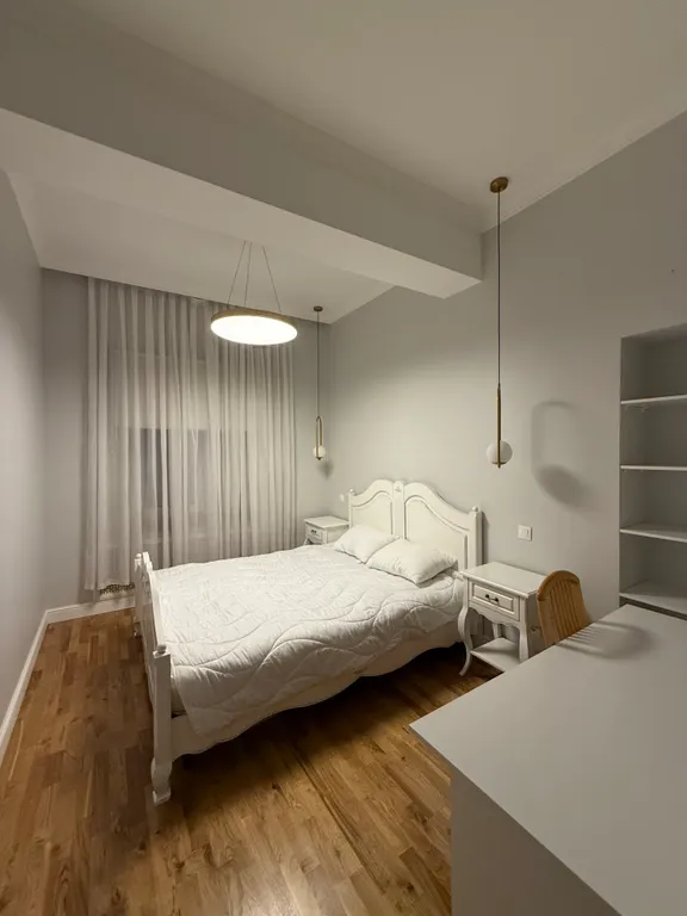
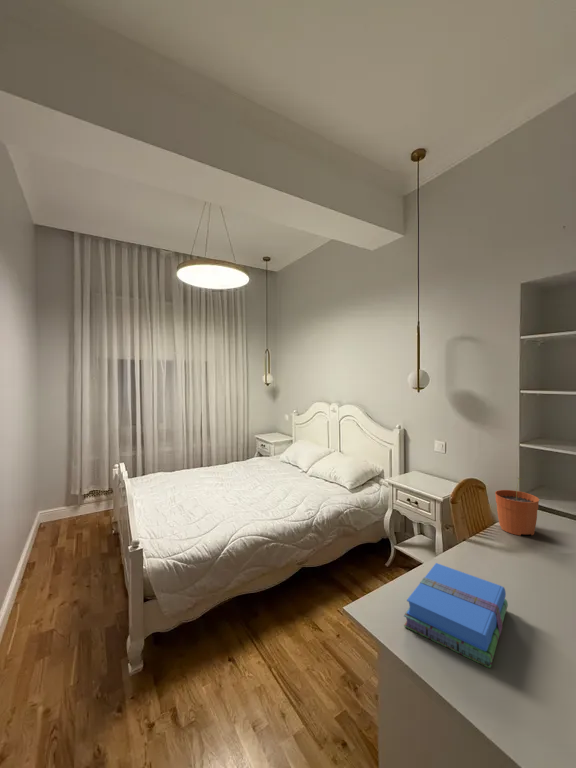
+ plant pot [494,477,540,537]
+ books [403,562,509,669]
